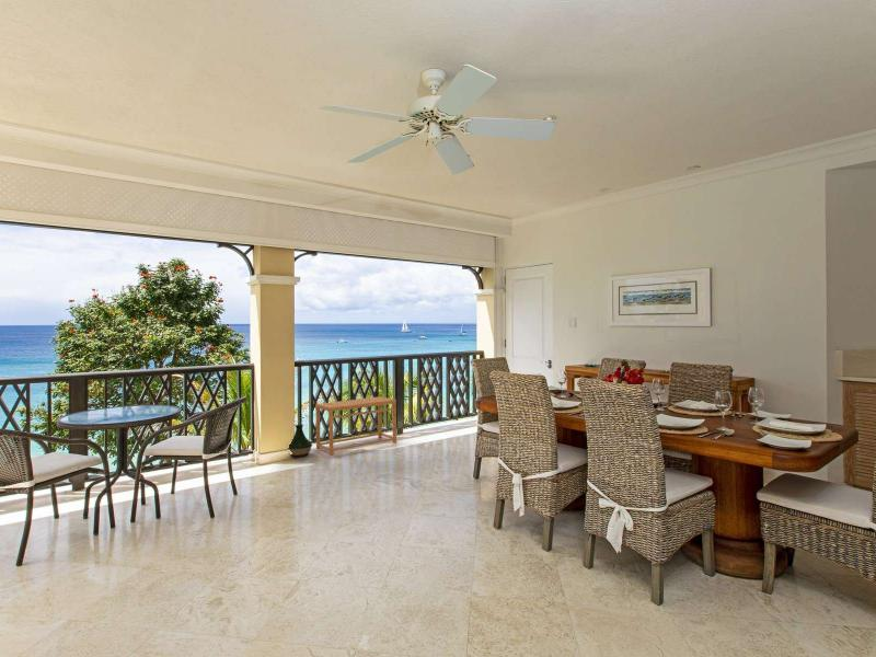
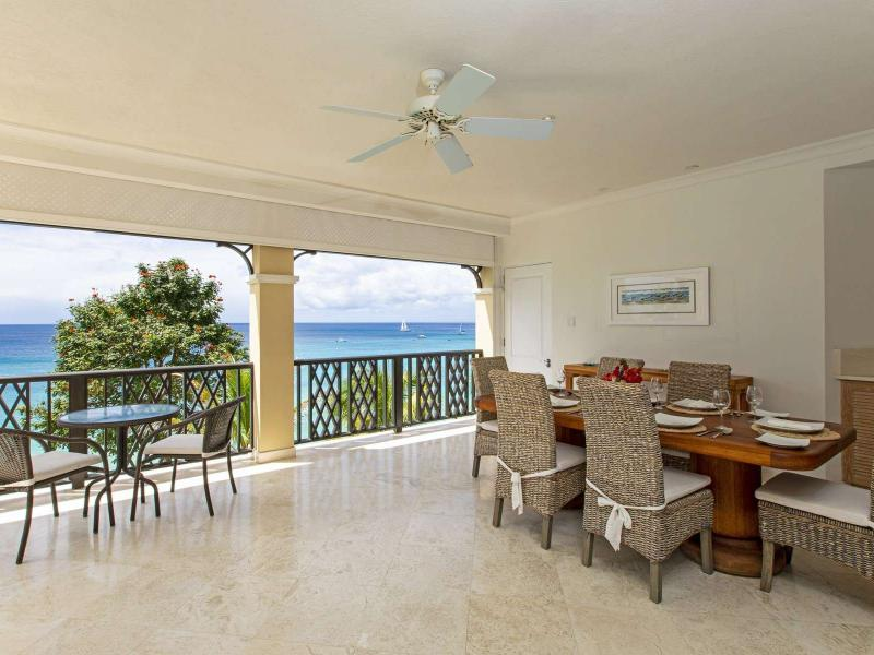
- vase [287,424,313,458]
- side table [314,395,397,456]
